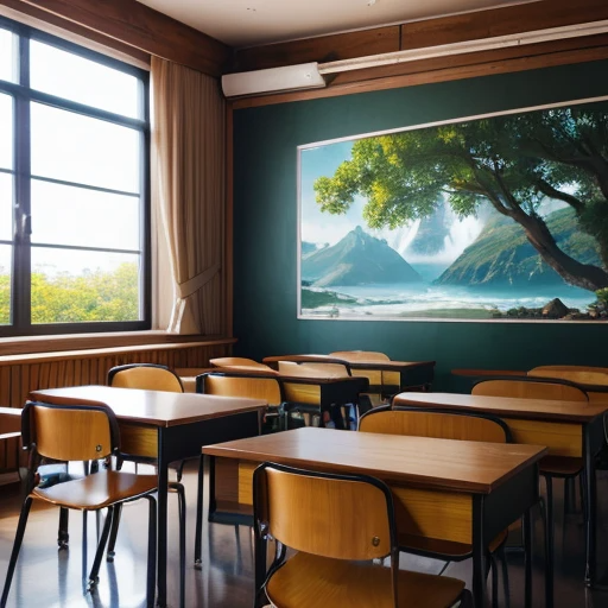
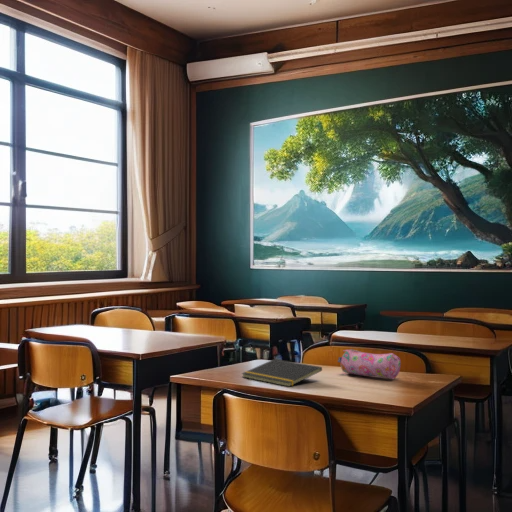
+ notepad [241,358,323,388]
+ pencil case [337,348,402,380]
